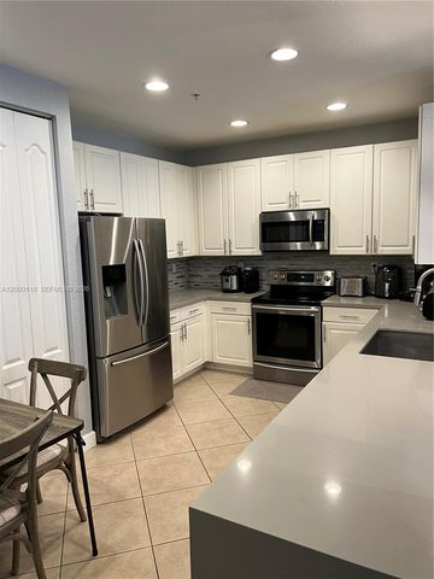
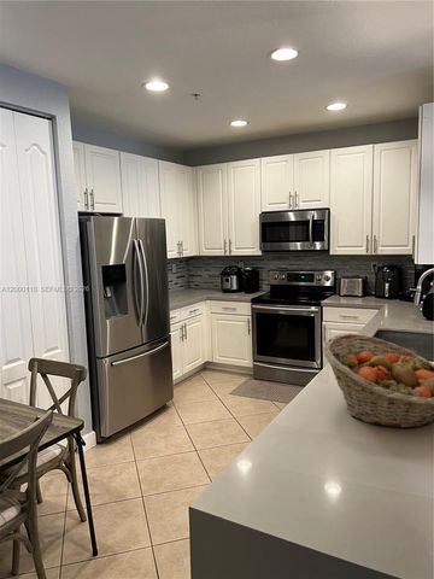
+ fruit basket [322,333,434,429]
